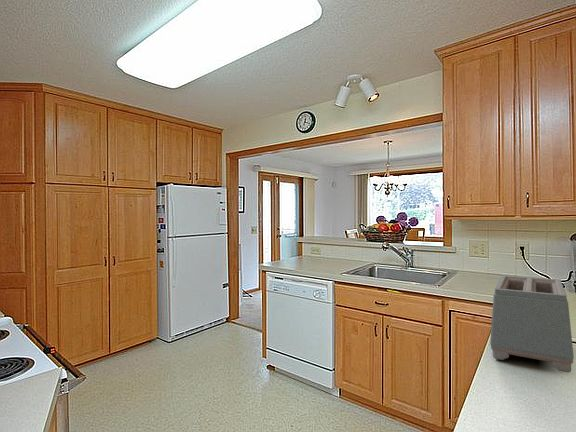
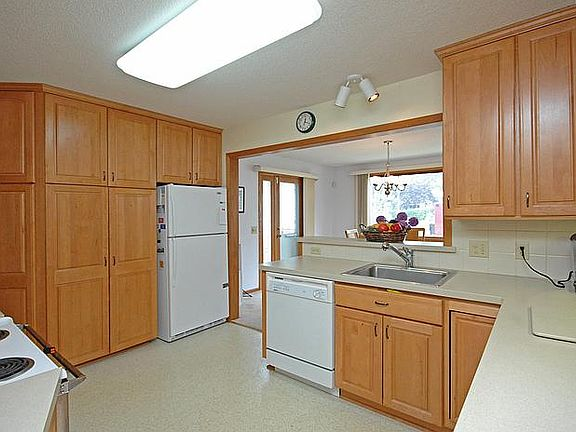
- toaster [489,274,575,374]
